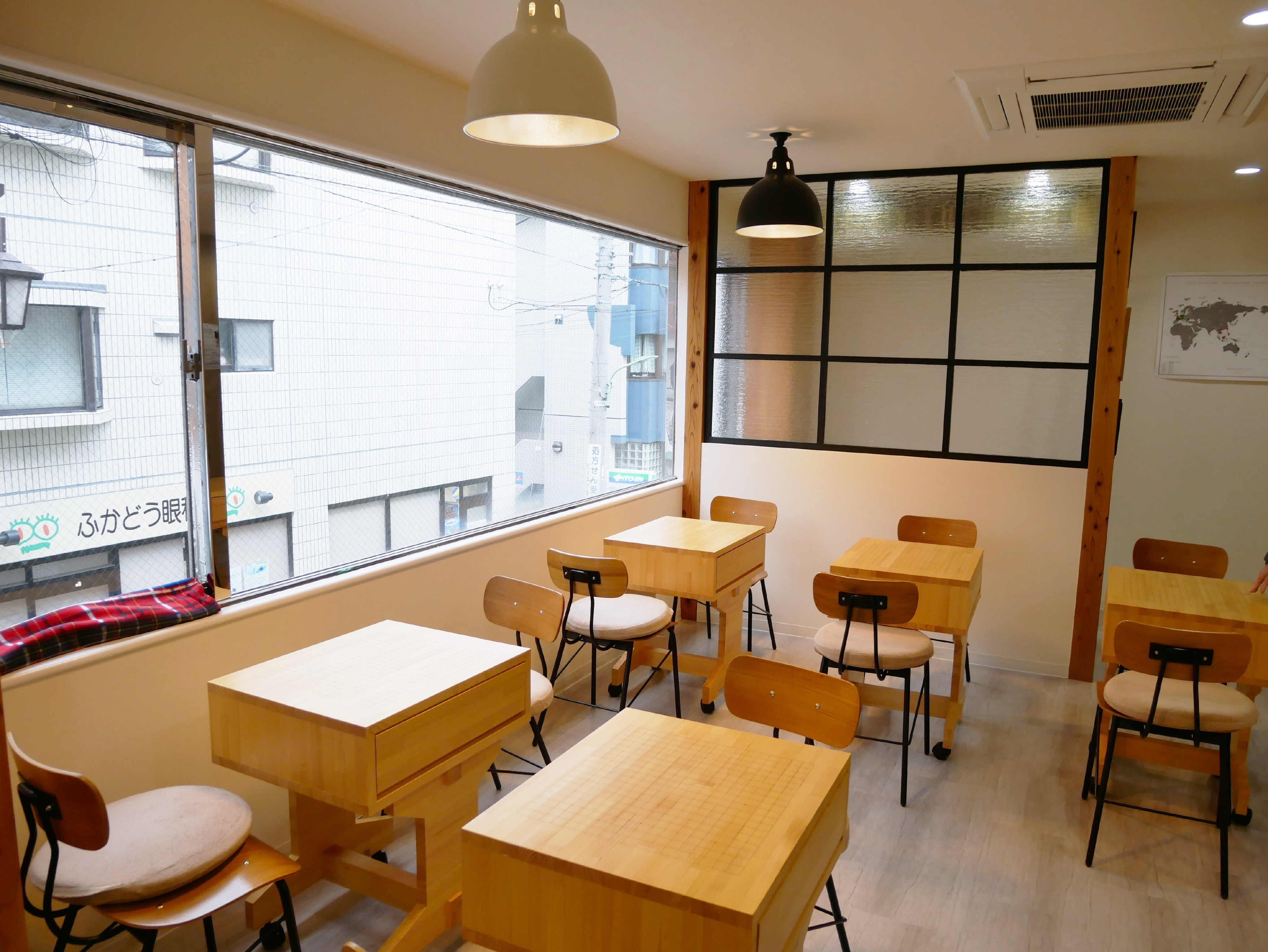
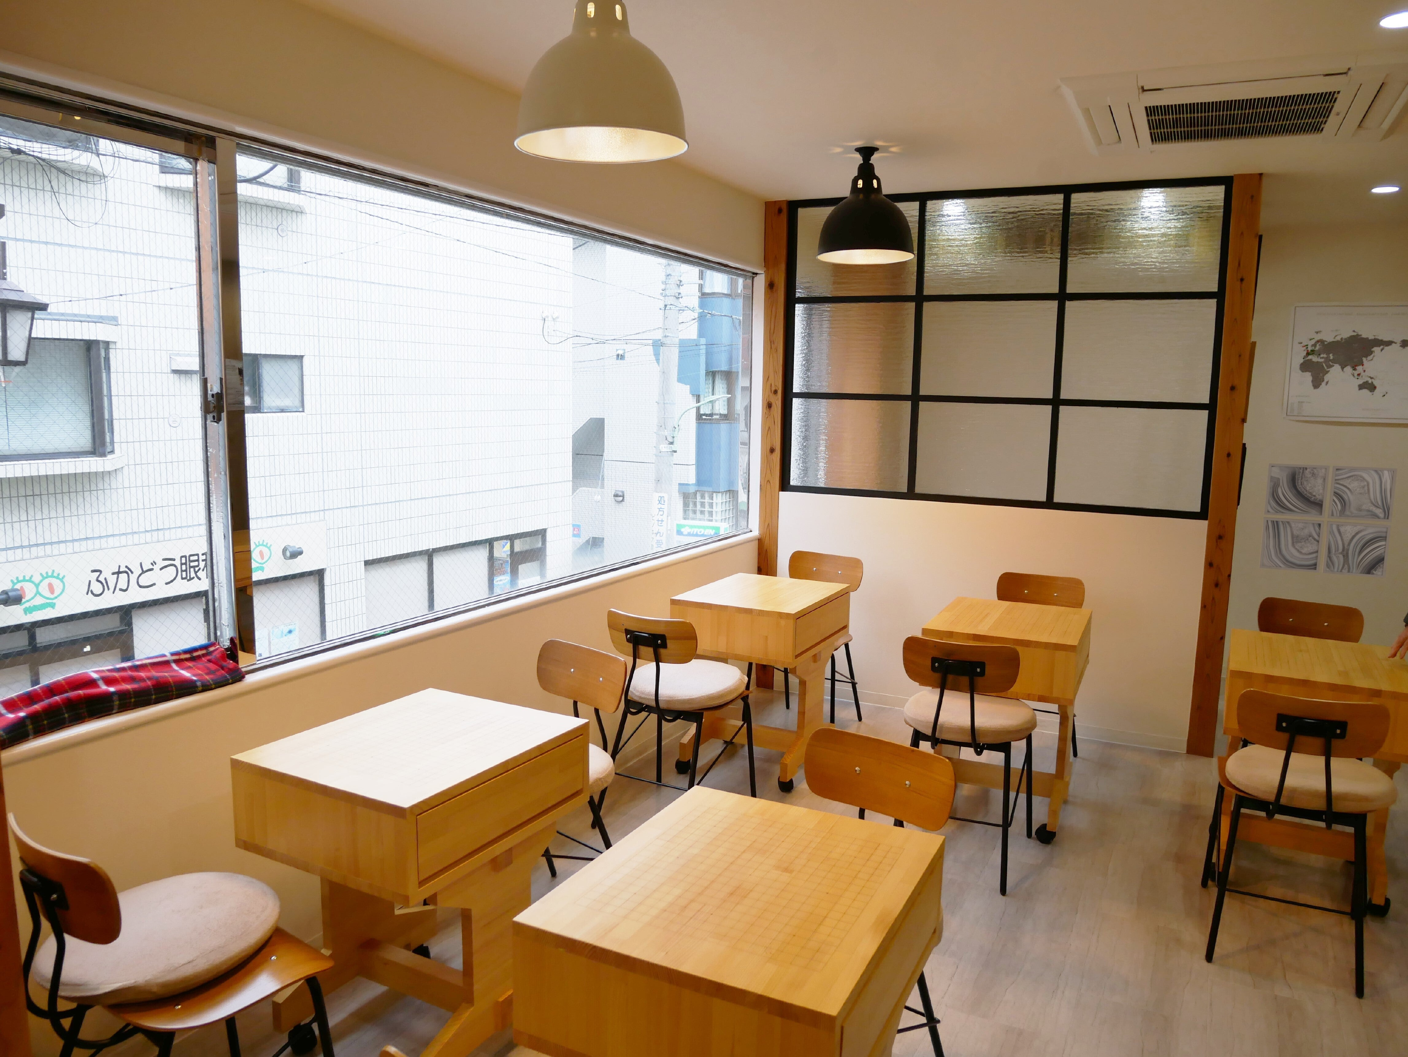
+ wall art [1259,463,1398,578]
